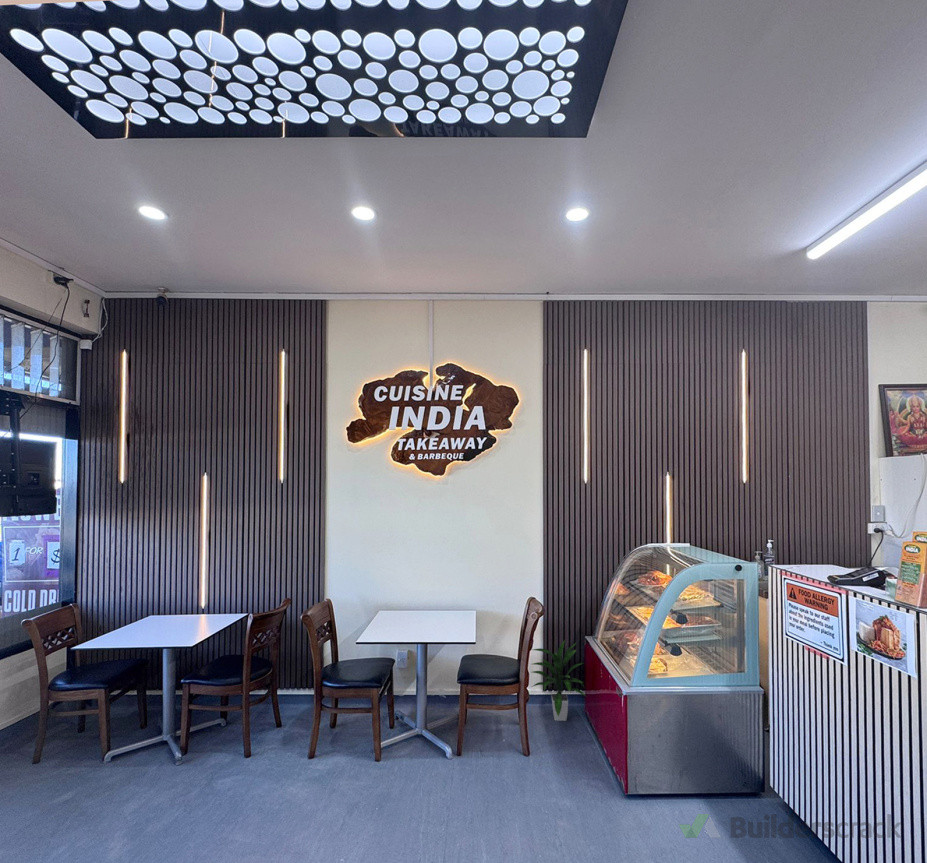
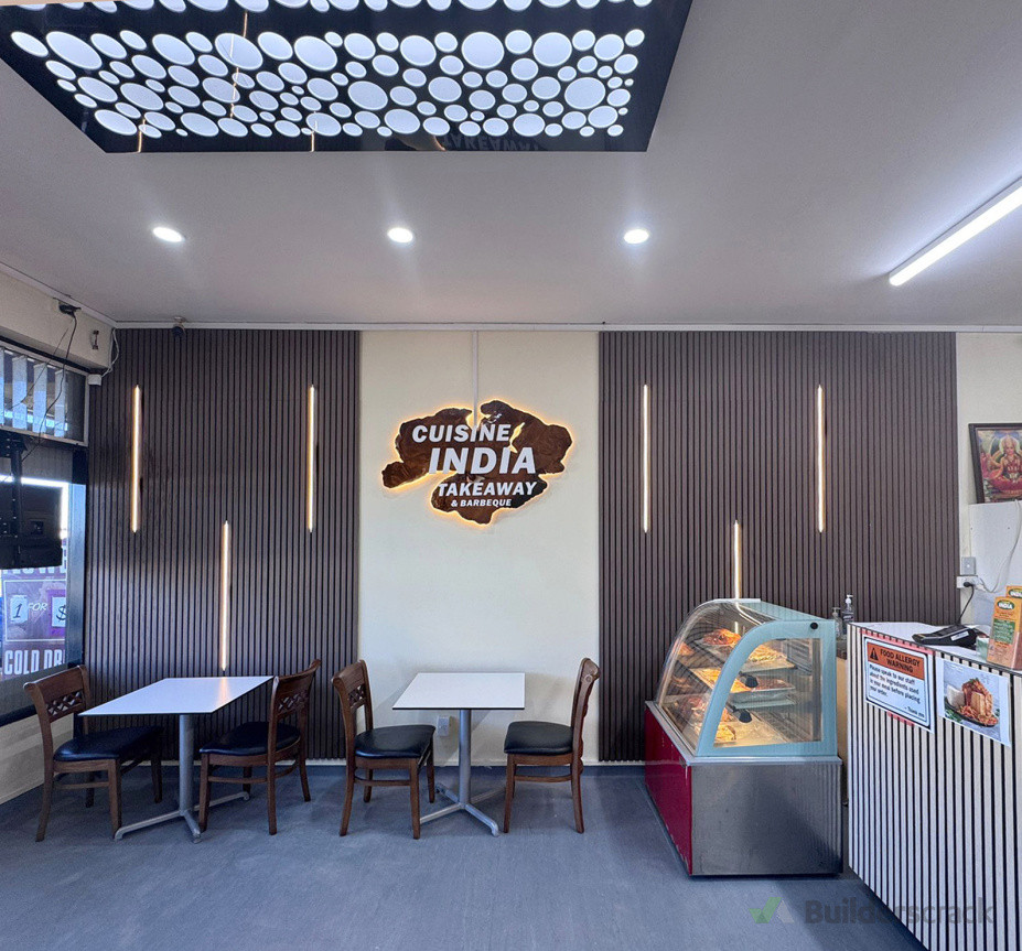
- indoor plant [531,639,586,722]
